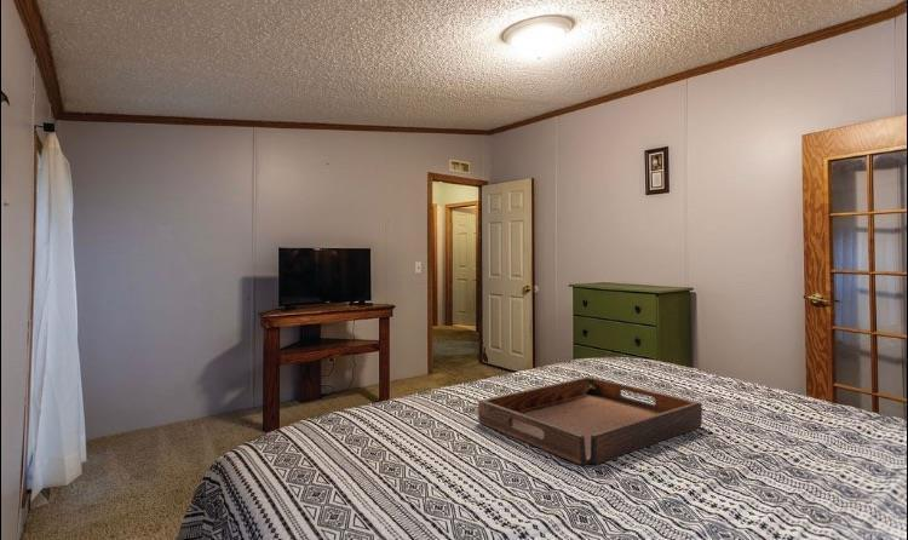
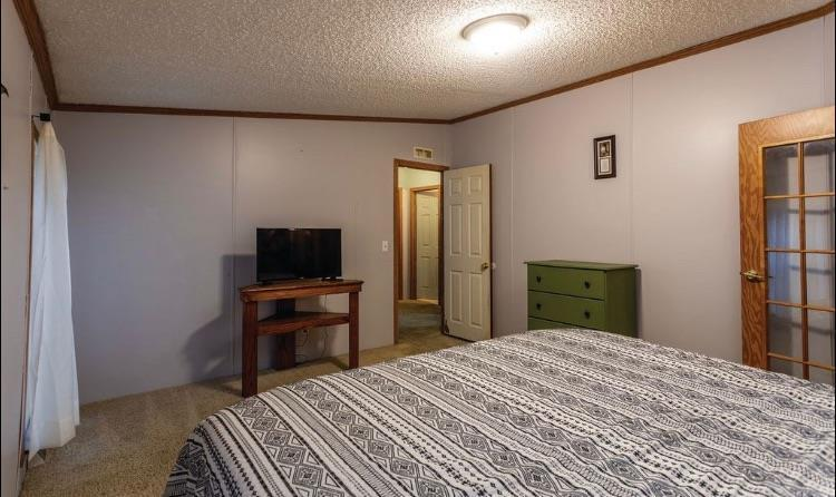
- serving tray [477,375,703,466]
